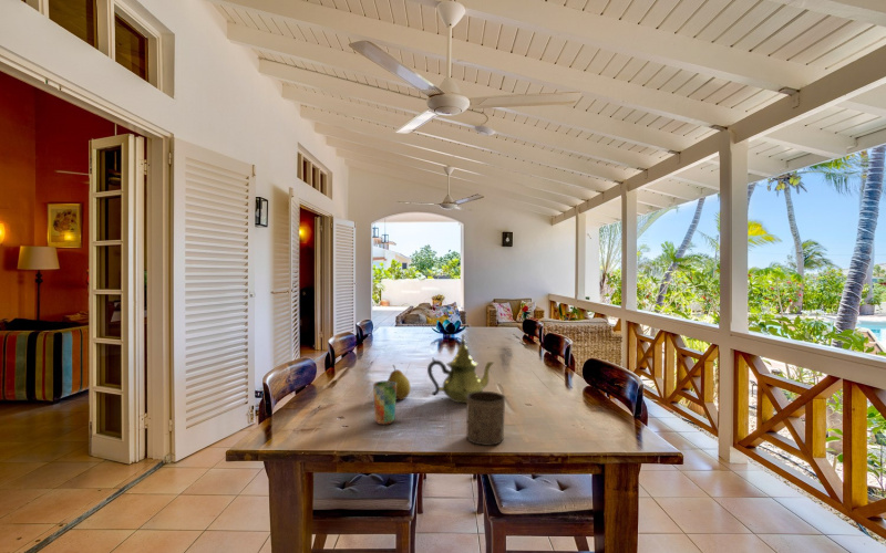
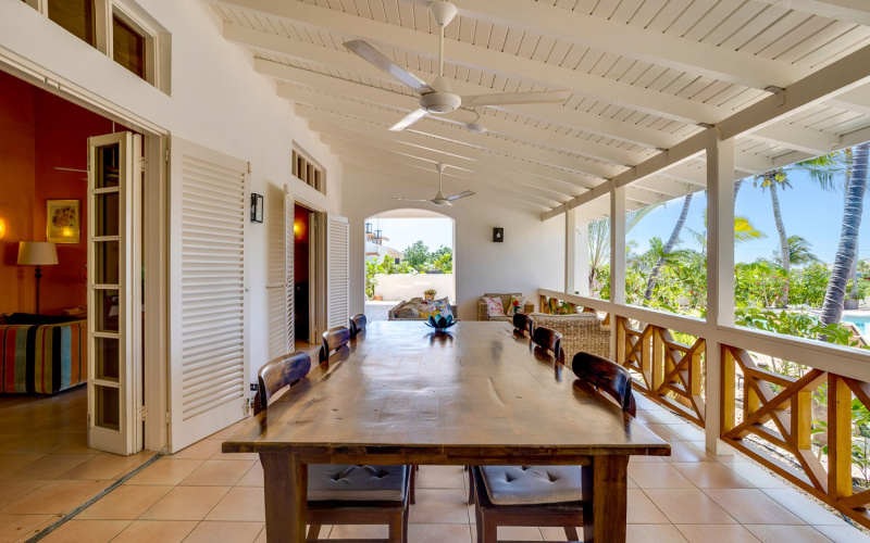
- fruit [387,364,412,401]
- cup [465,390,506,446]
- cup [372,379,396,426]
- teapot [426,333,495,404]
